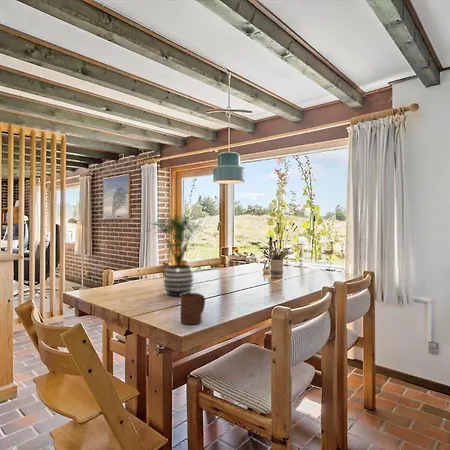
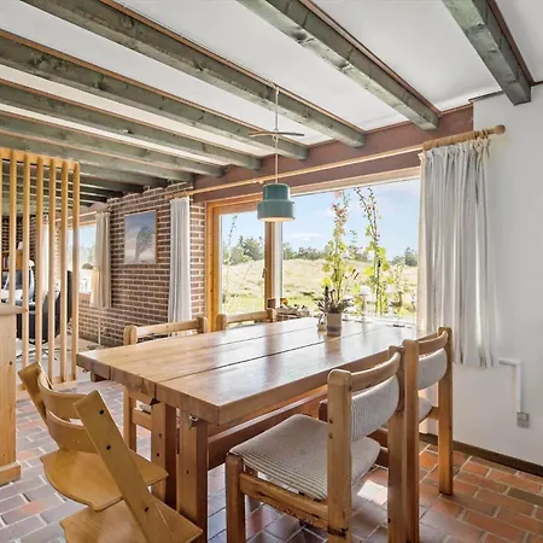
- potted plant [145,212,208,297]
- cup [180,292,206,325]
